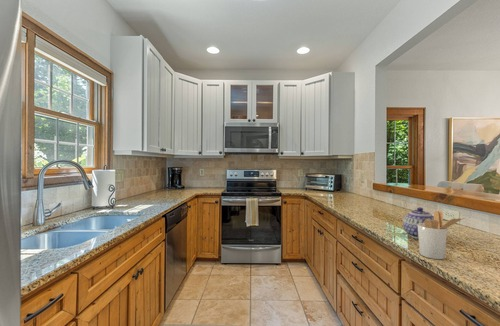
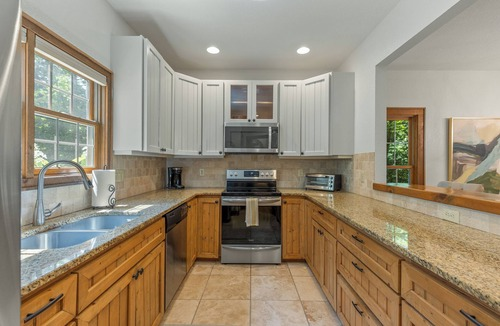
- utensil holder [417,209,465,260]
- teapot [402,206,434,240]
